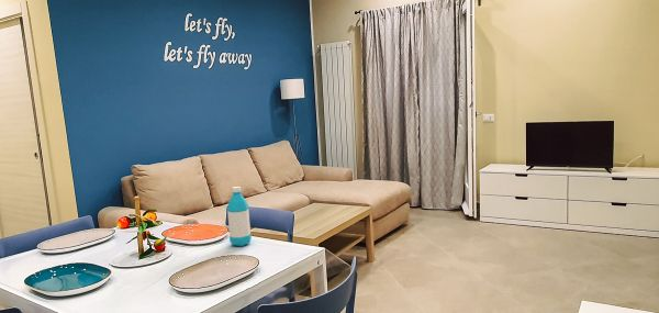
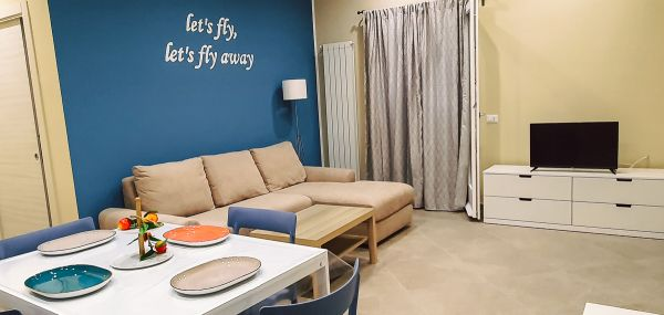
- water bottle [226,186,253,247]
